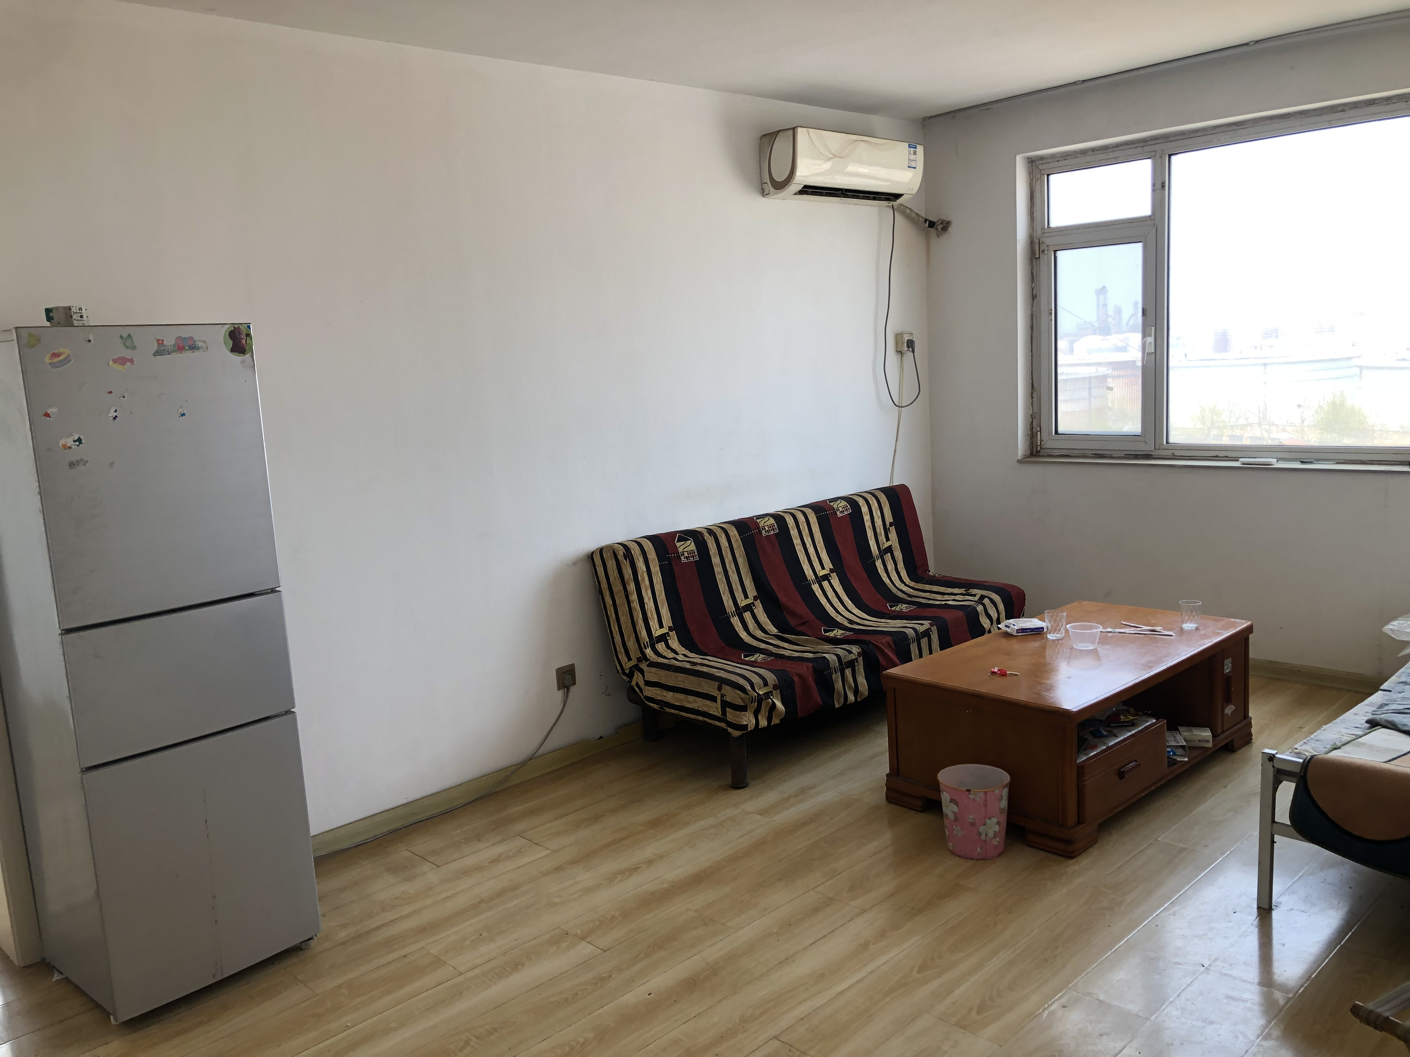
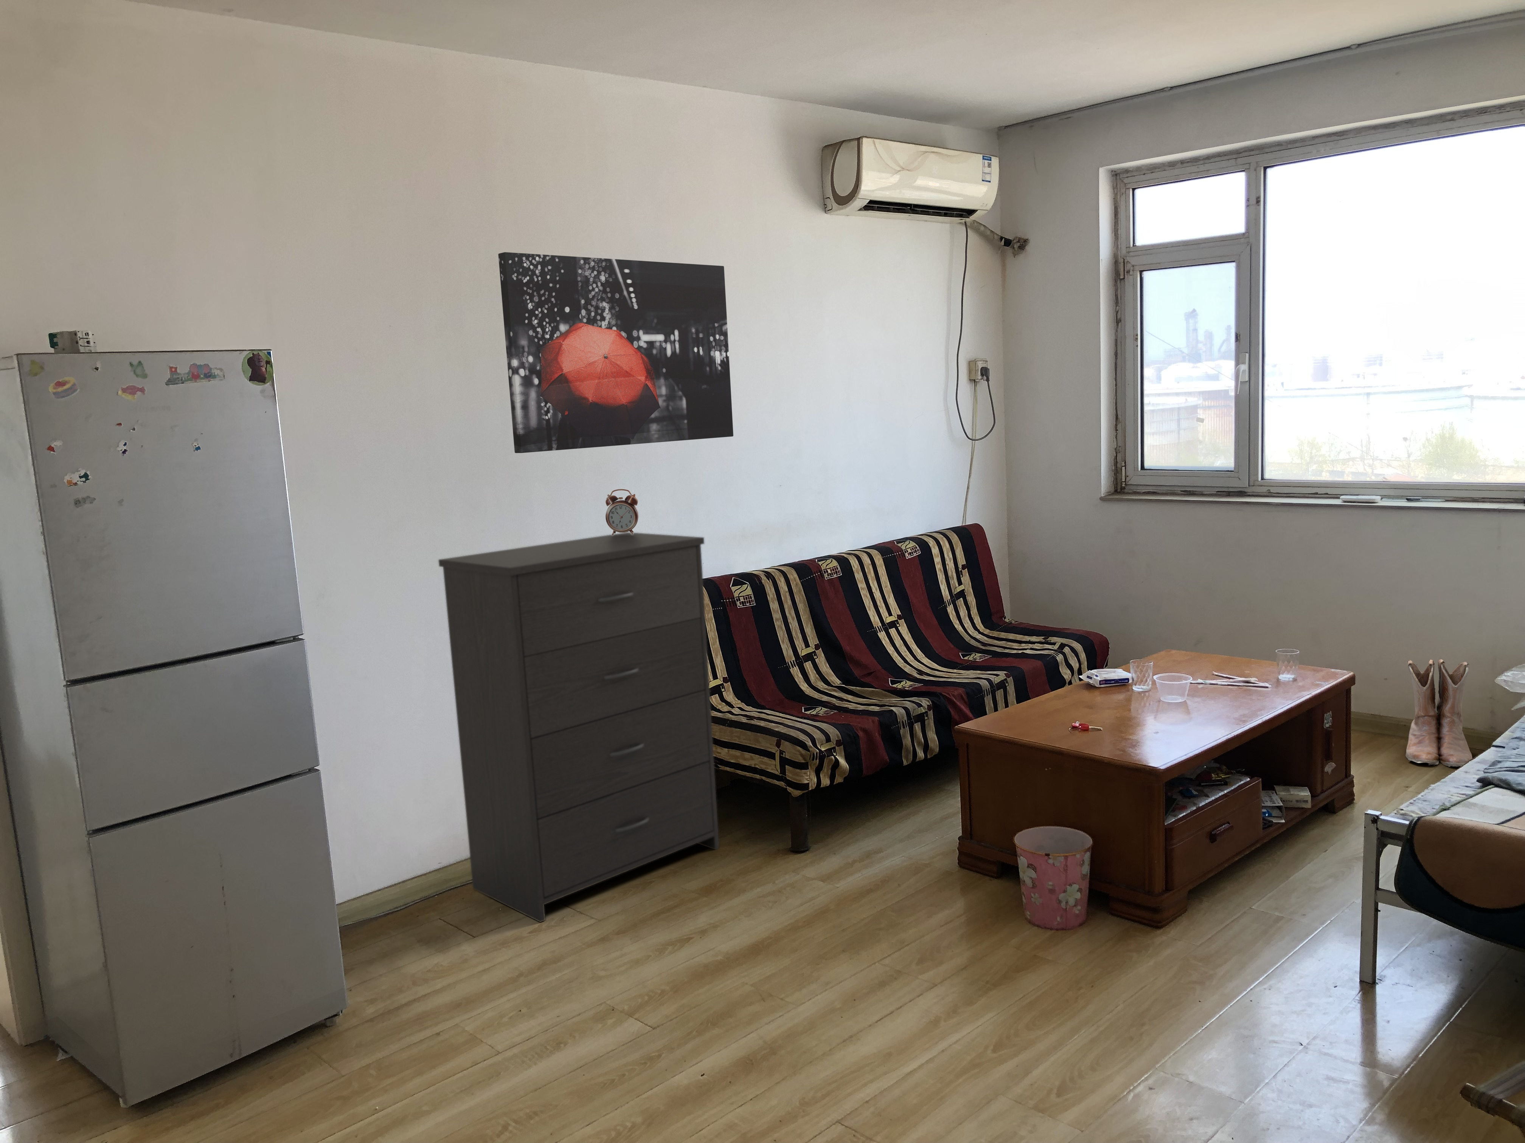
+ alarm clock [605,489,639,535]
+ wall art [498,252,734,454]
+ boots [1405,659,1472,767]
+ dresser [438,532,719,922]
